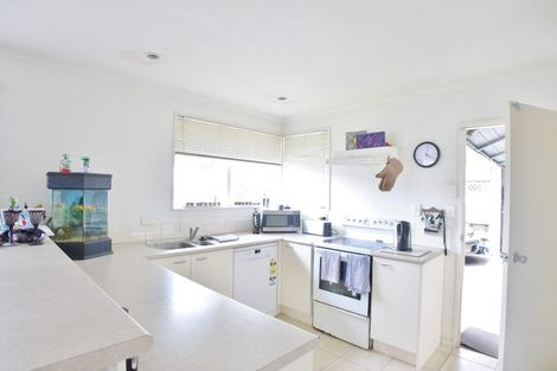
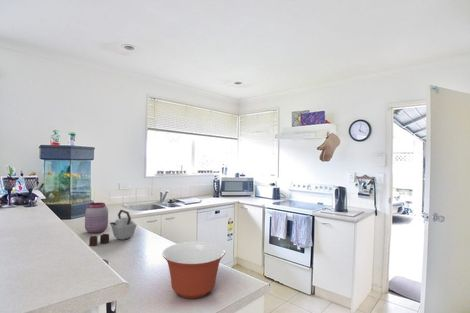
+ jar [84,202,109,234]
+ mixing bowl [162,240,226,299]
+ kettle [88,209,138,247]
